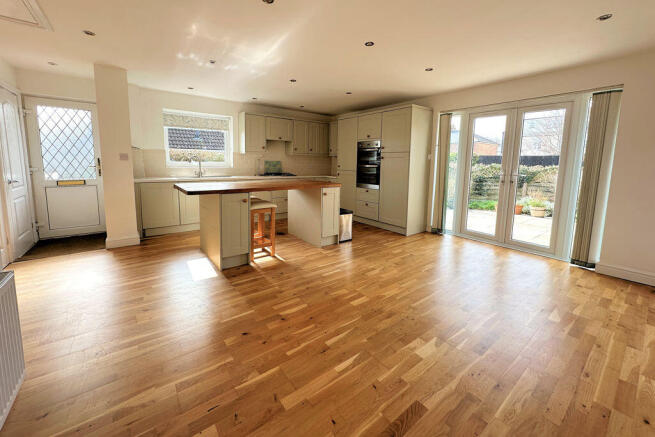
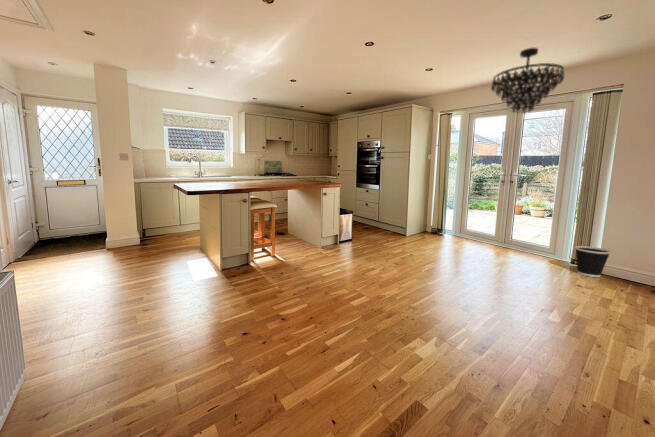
+ chandelier [490,47,565,115]
+ wastebasket [574,245,612,278]
